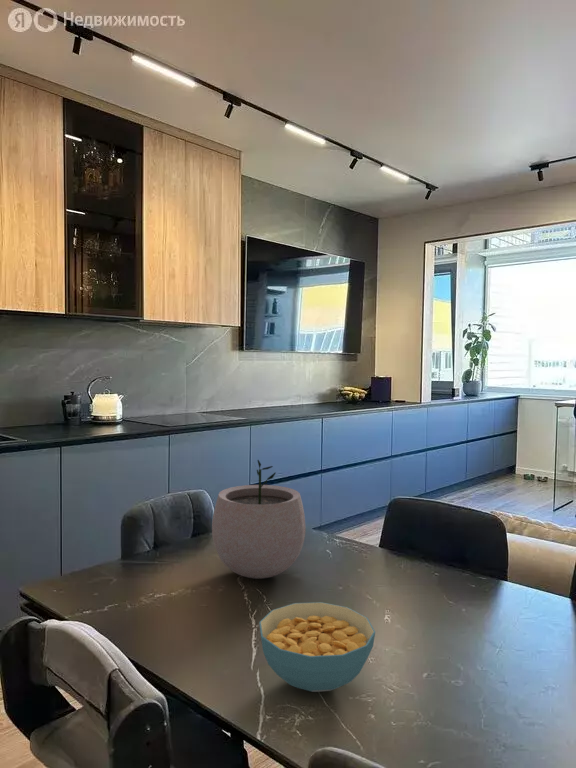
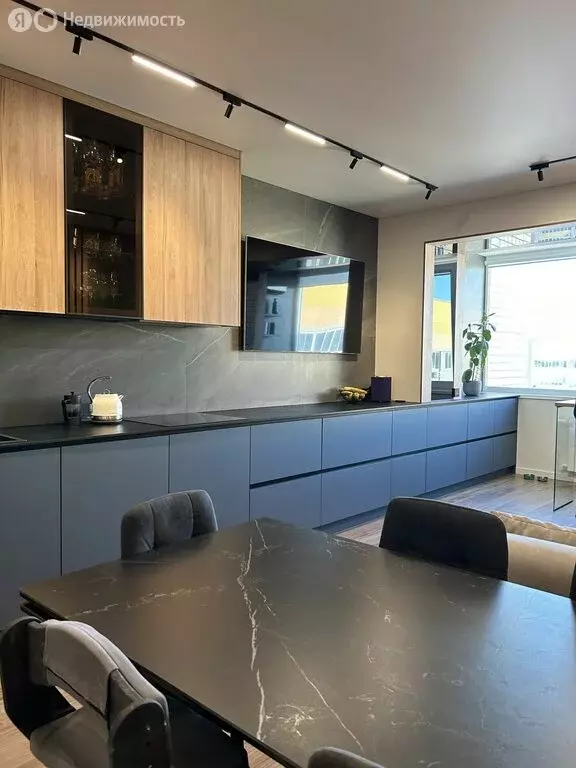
- plant pot [211,459,306,580]
- cereal bowl [258,601,376,693]
